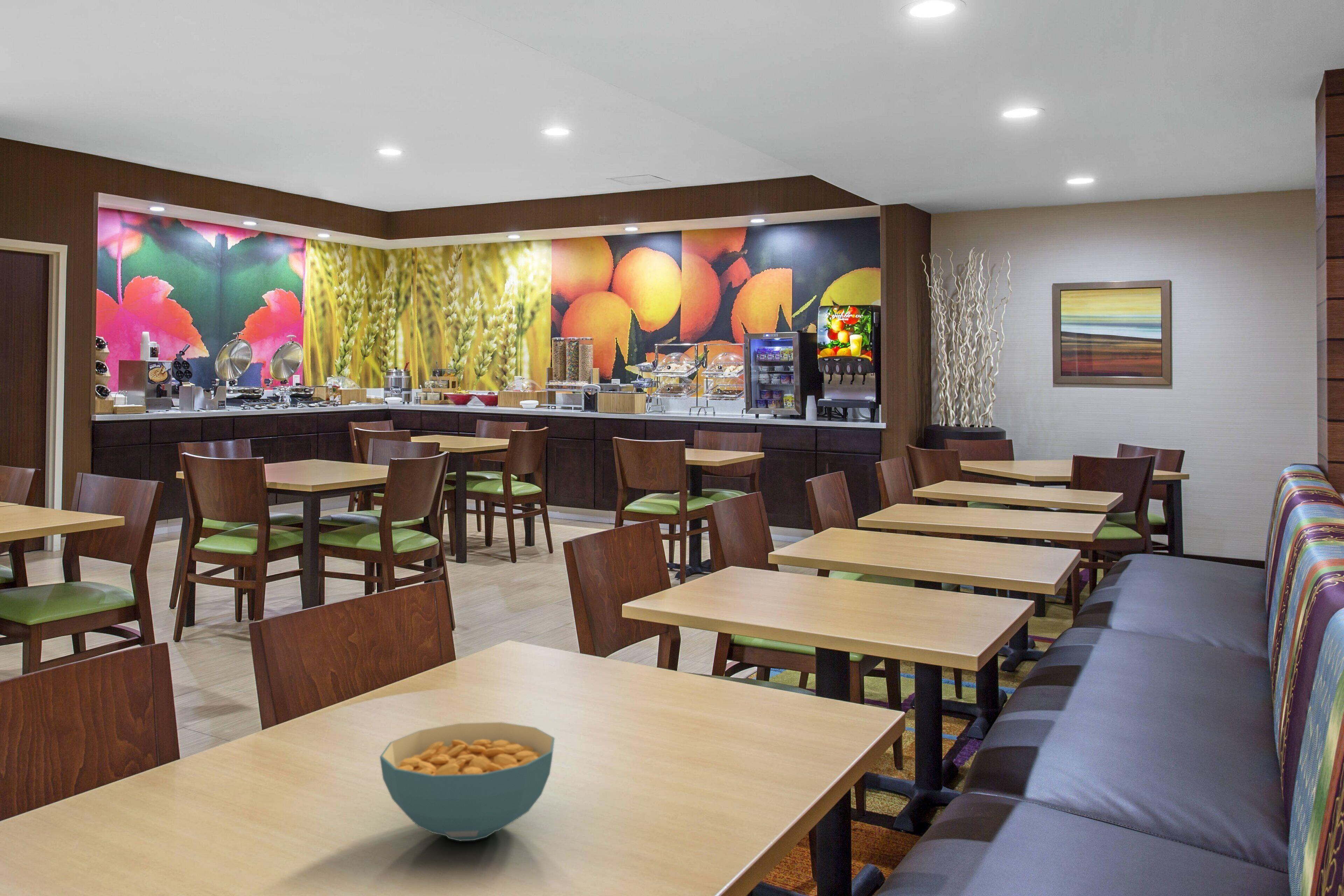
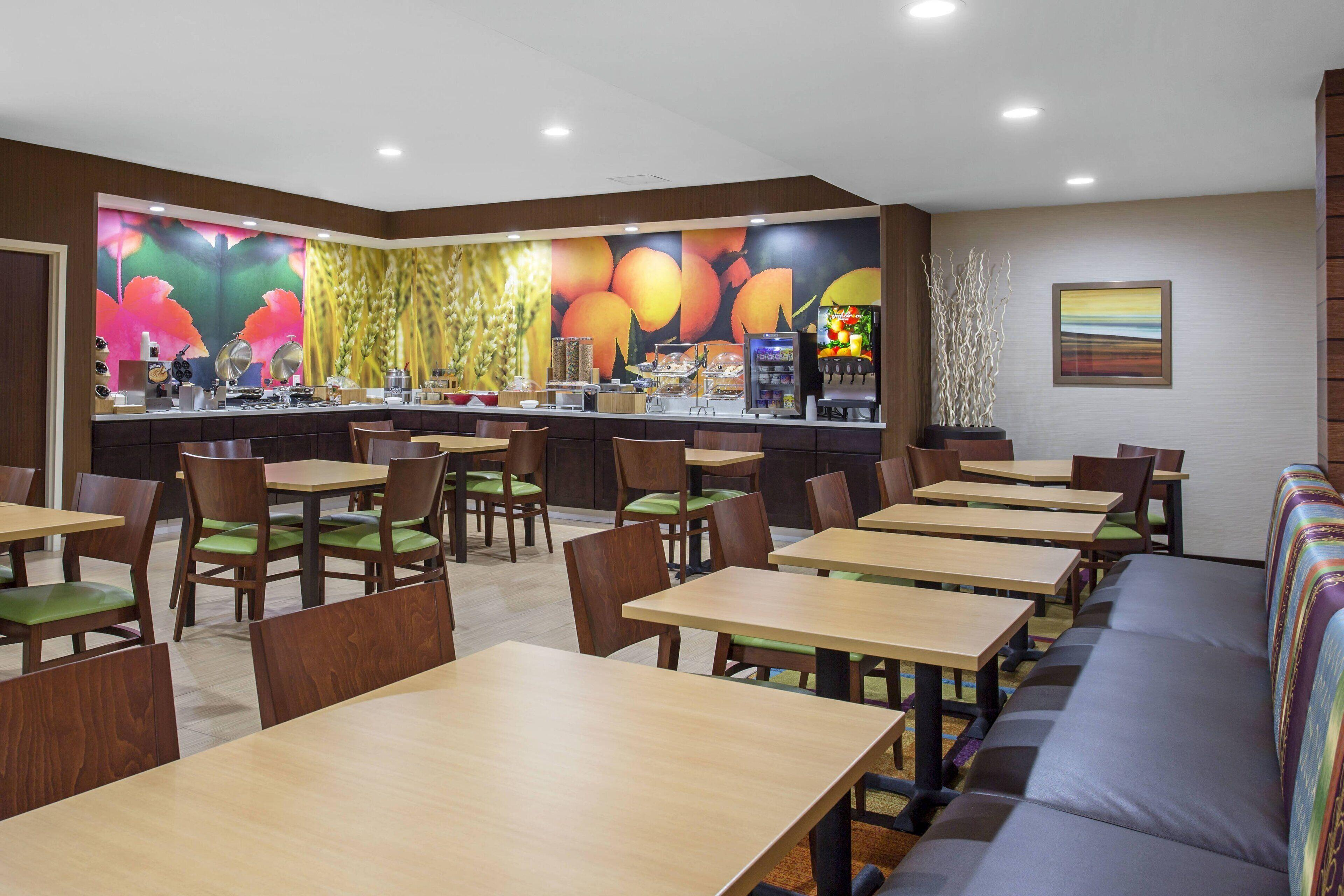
- cereal bowl [379,722,555,841]
